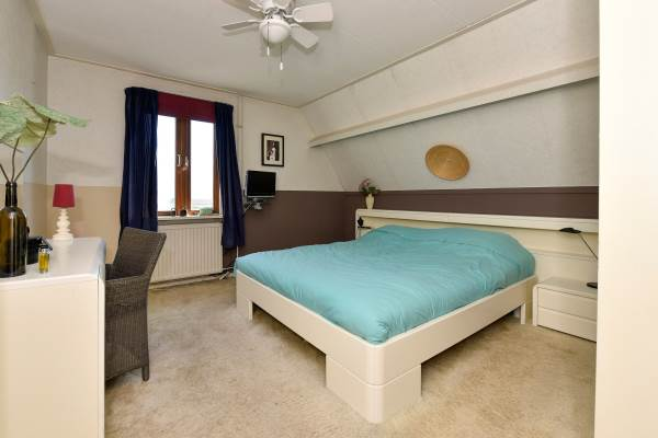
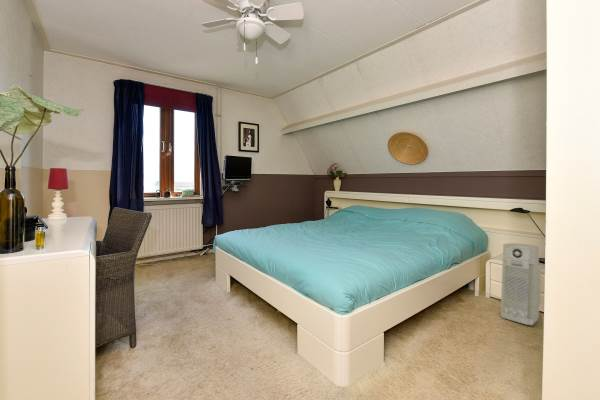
+ air purifier [500,242,542,326]
